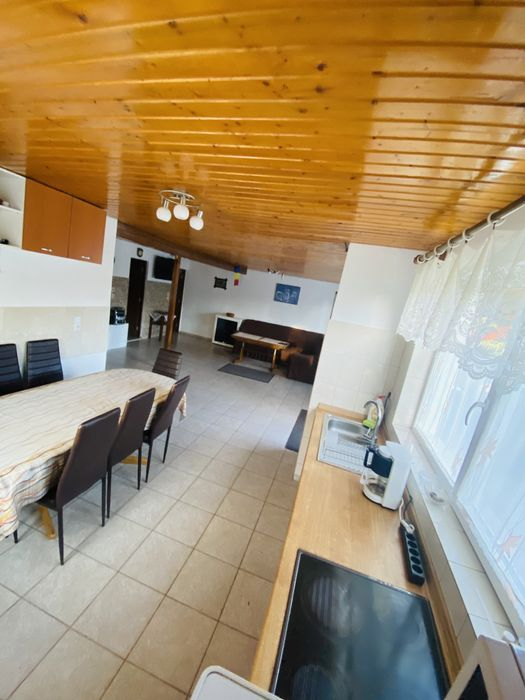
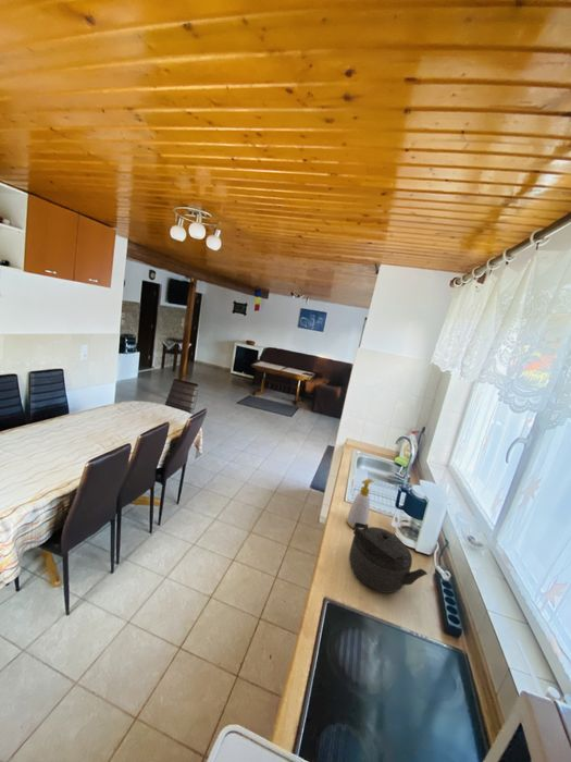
+ kettle [348,523,429,594]
+ soap bottle [345,478,375,529]
